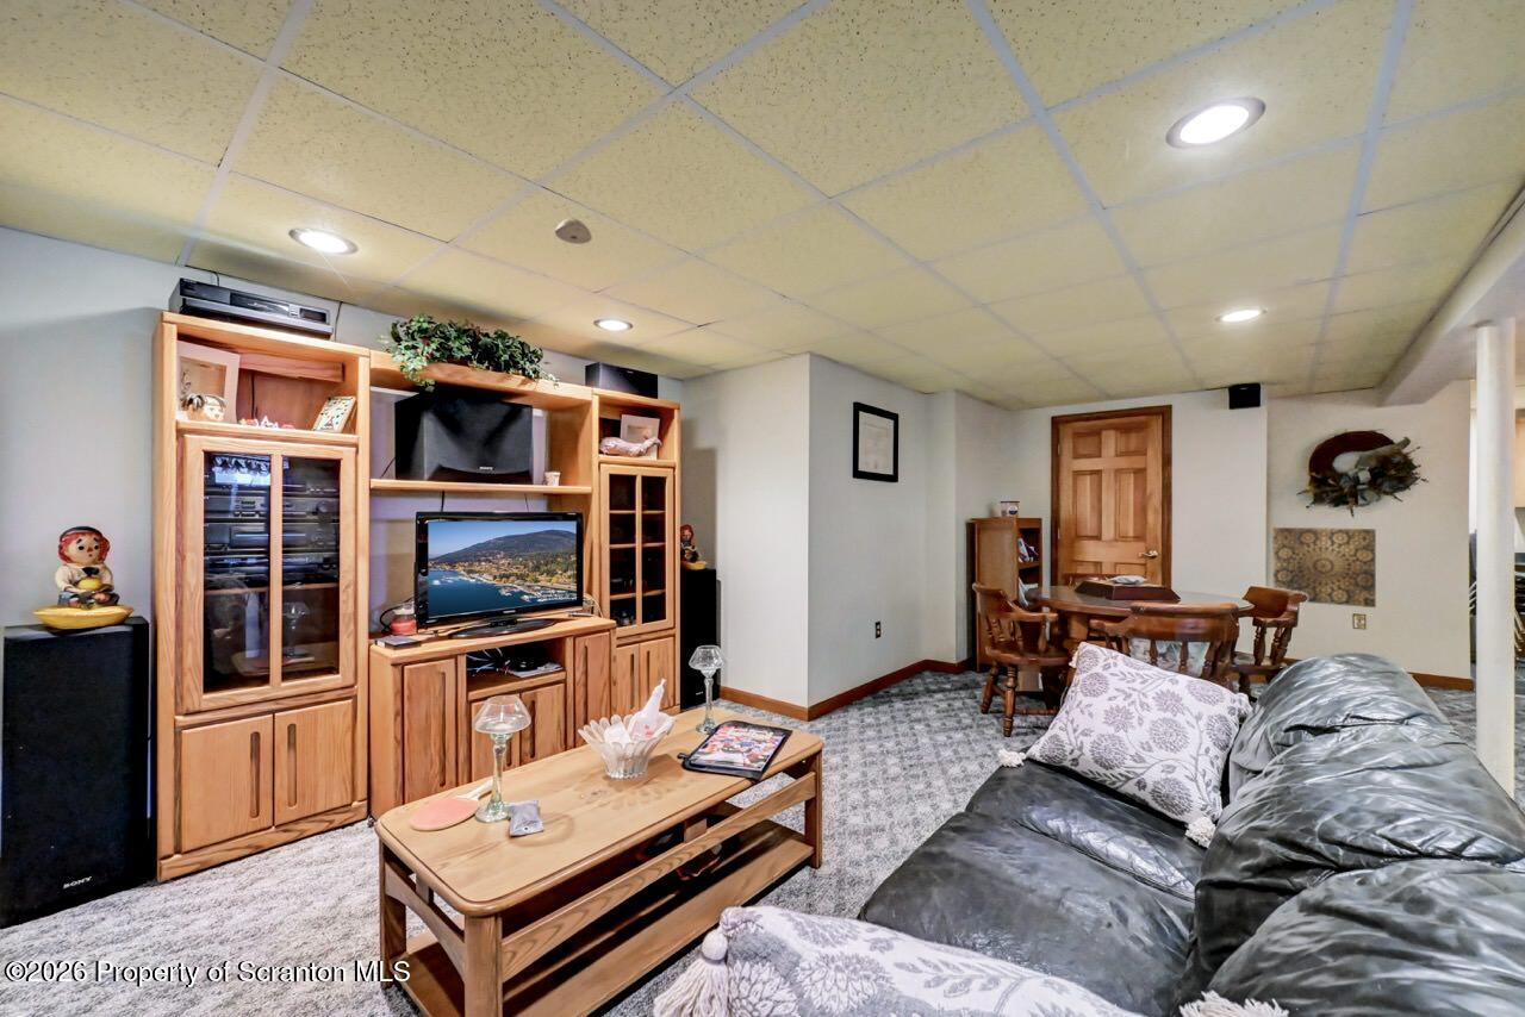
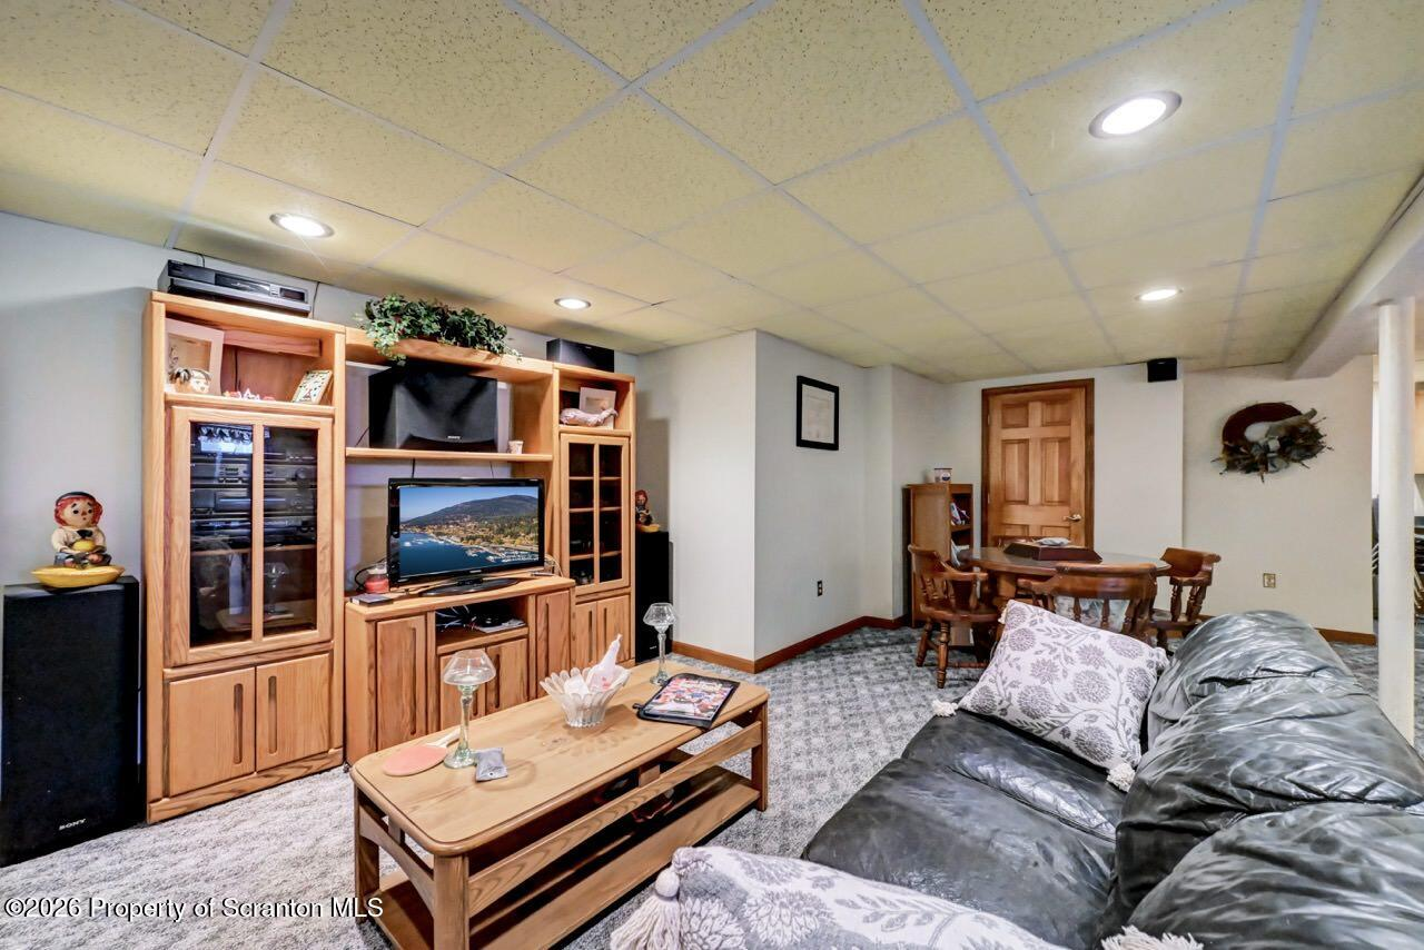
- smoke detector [554,217,593,245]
- wall art [1272,526,1377,609]
